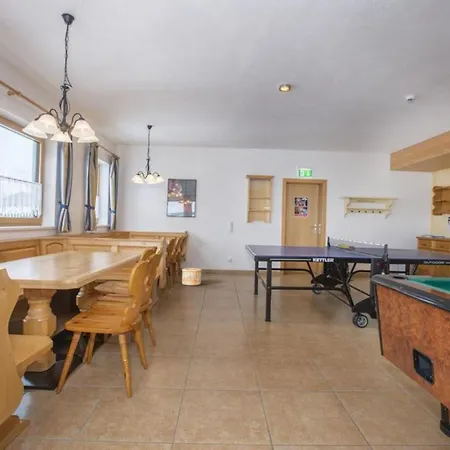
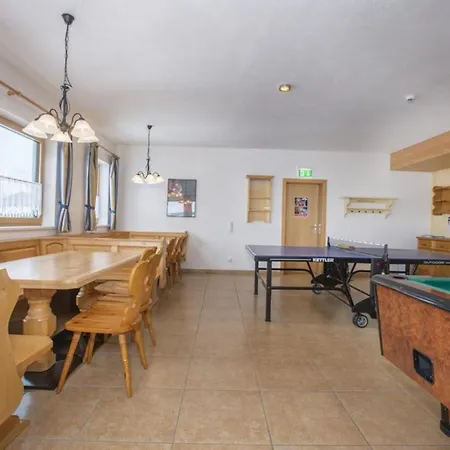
- wooden bucket [181,267,203,286]
